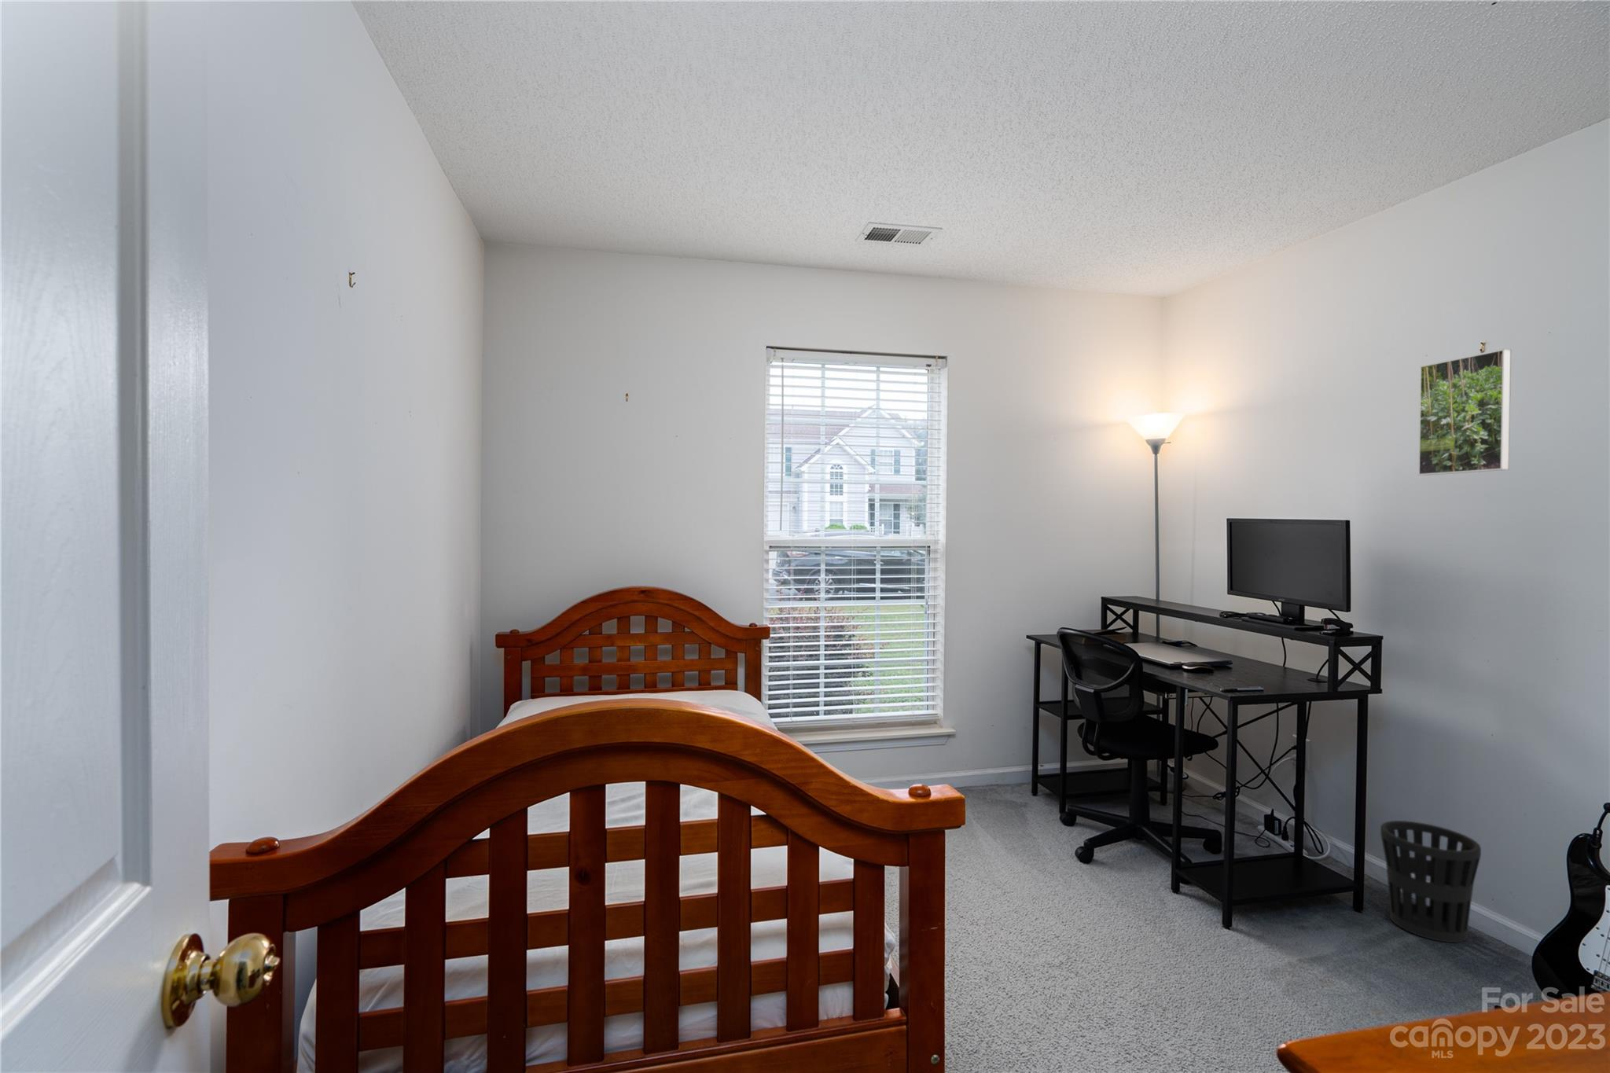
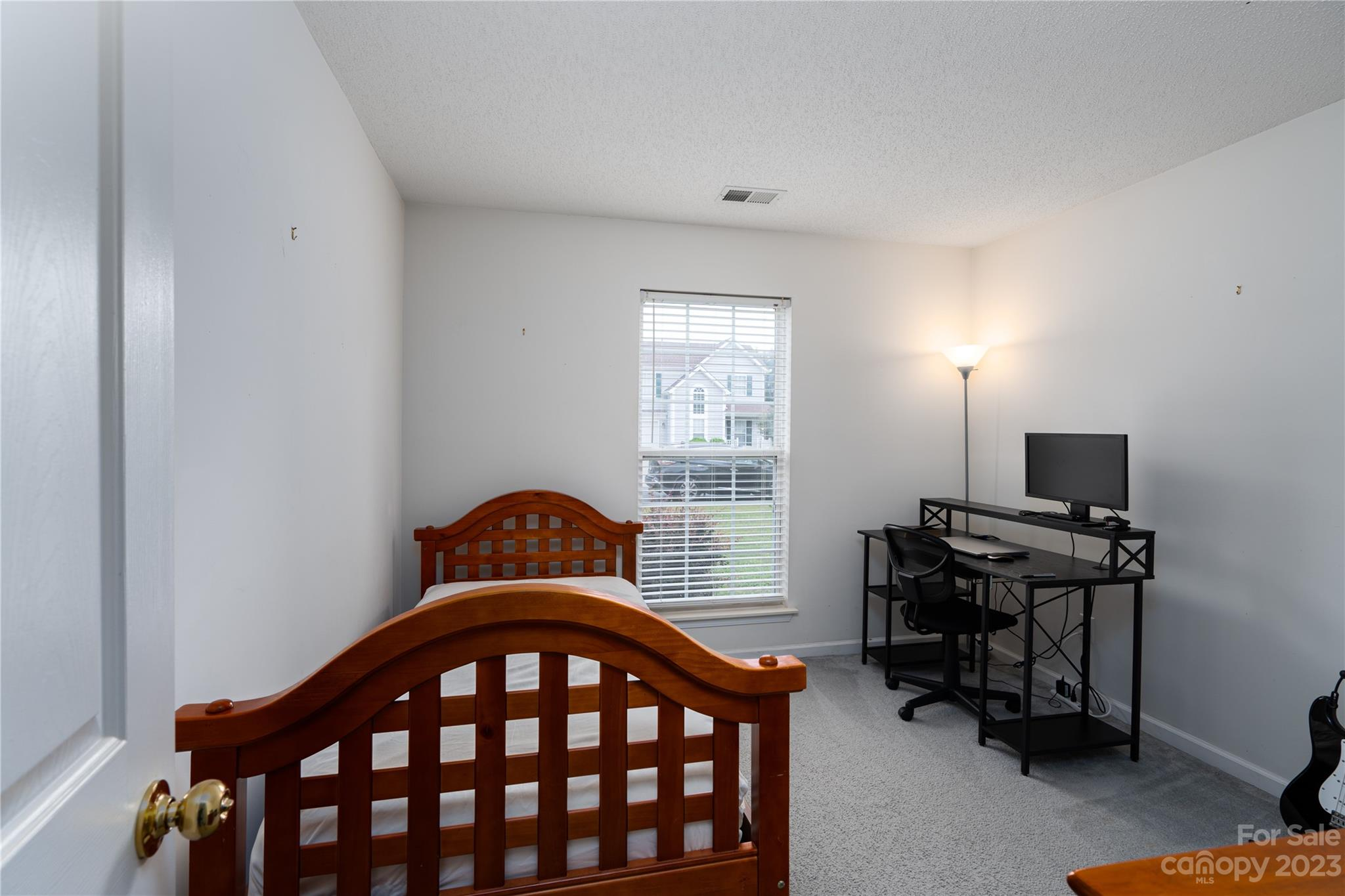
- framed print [1417,348,1512,477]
- wastebasket [1380,820,1482,944]
